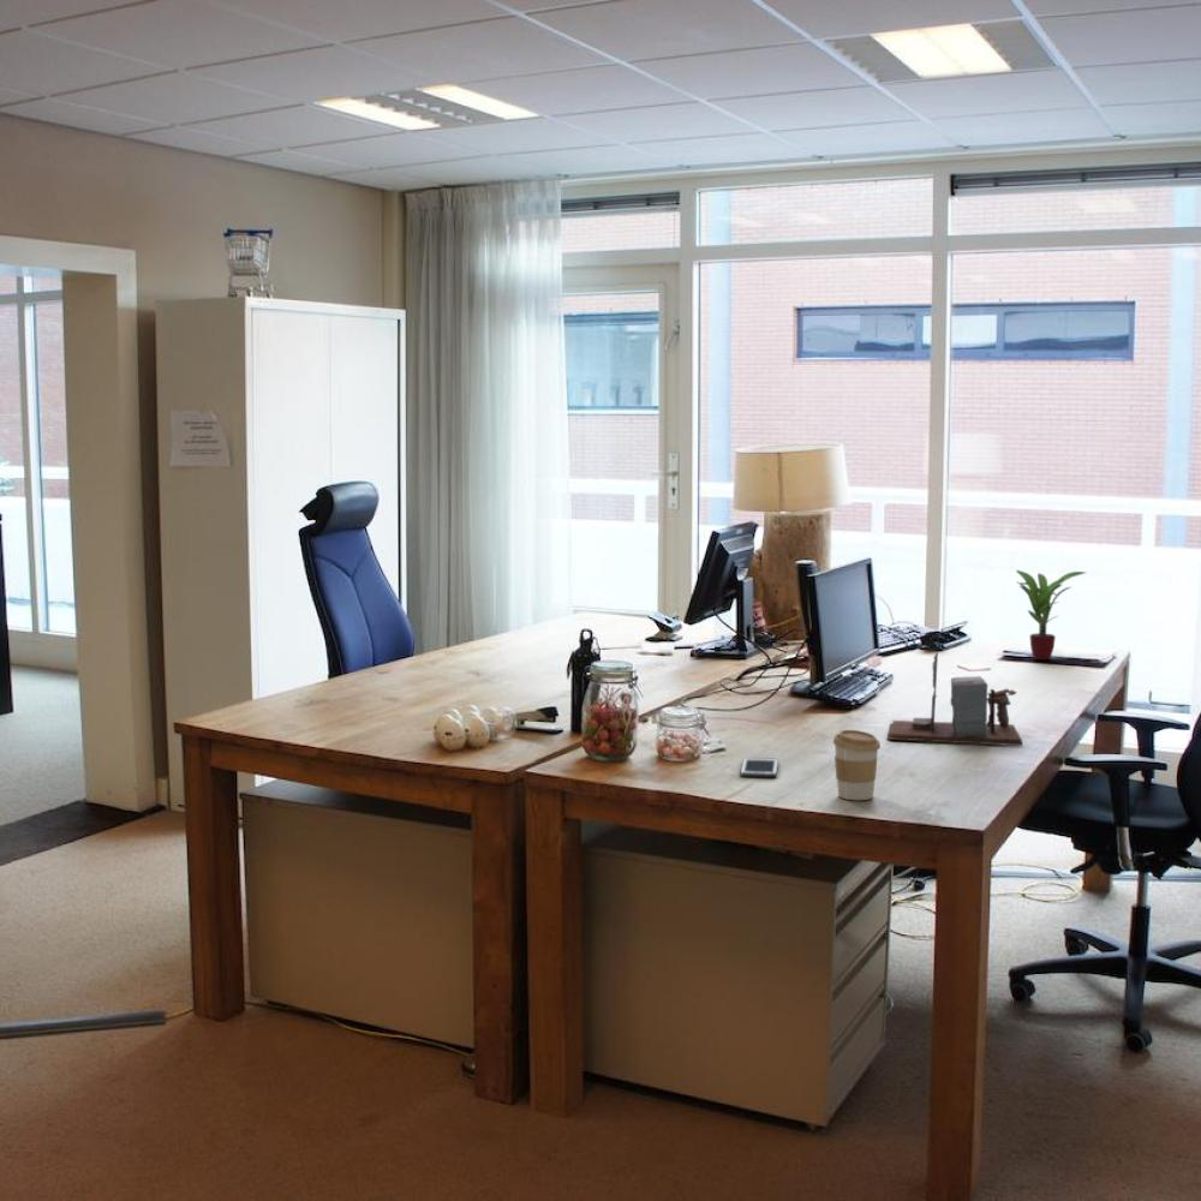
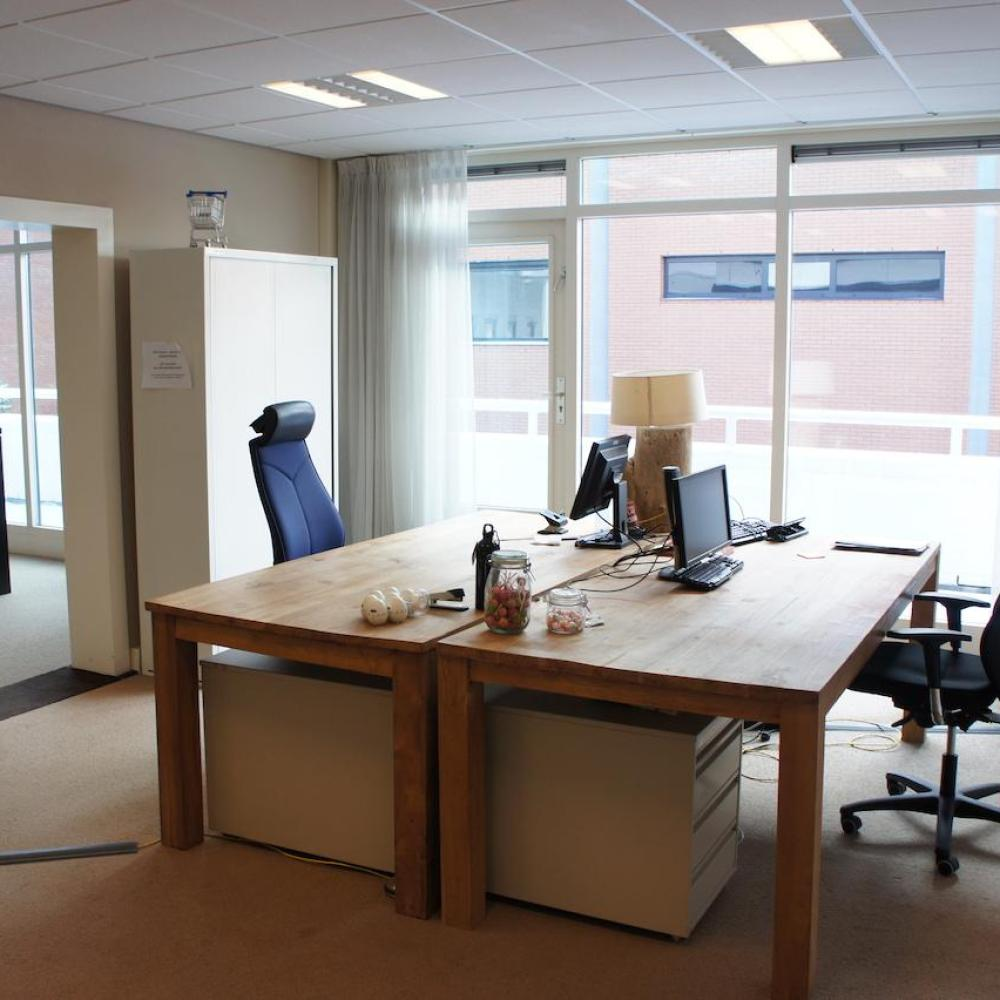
- potted plant [1015,569,1086,661]
- desk organizer [886,651,1023,747]
- coffee cup [832,729,882,801]
- cell phone [740,757,779,778]
